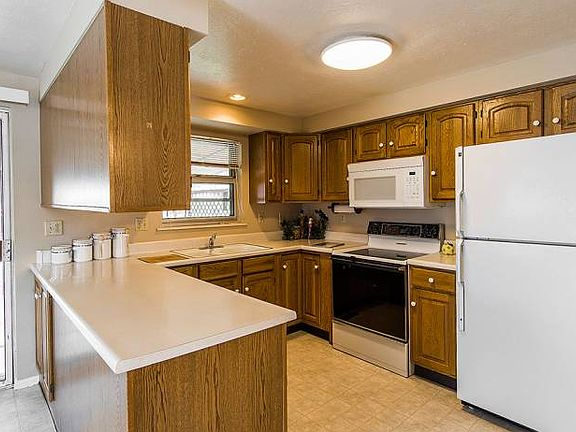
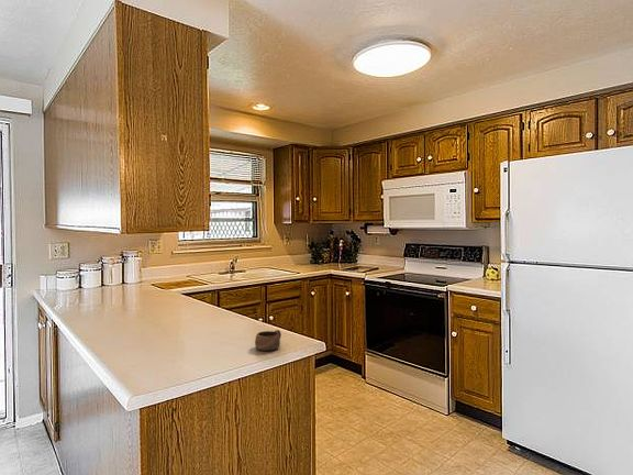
+ cup [254,329,282,352]
